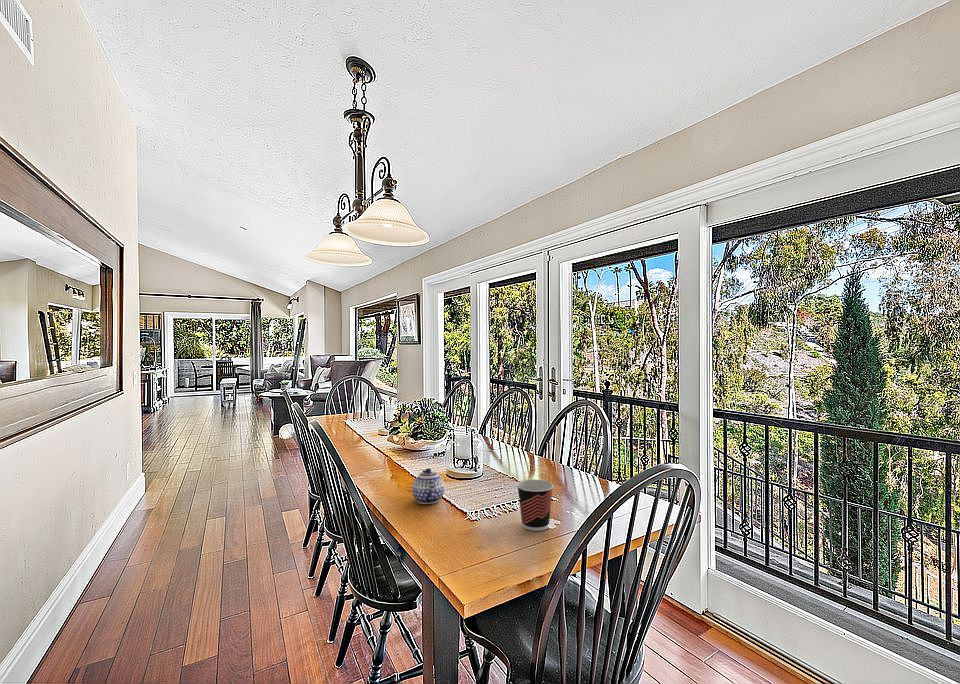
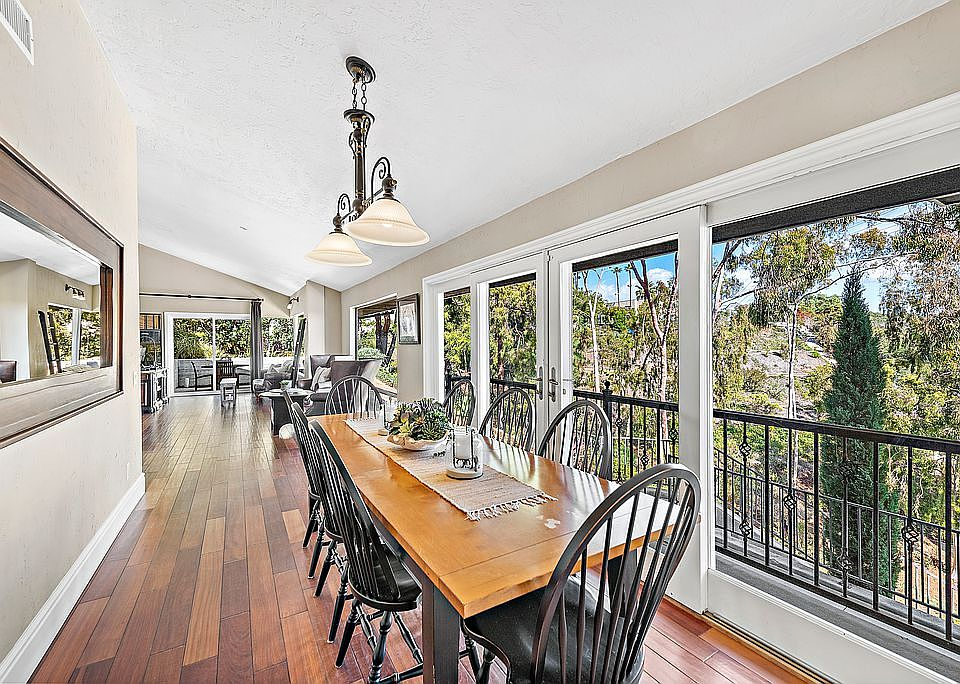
- cup [516,479,554,532]
- teapot [411,467,445,505]
